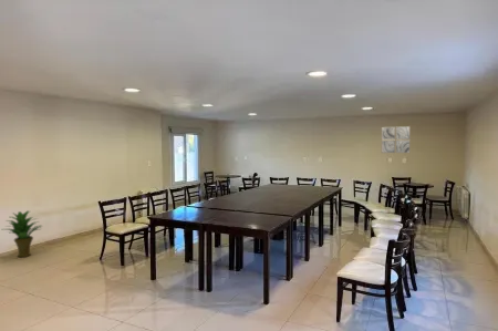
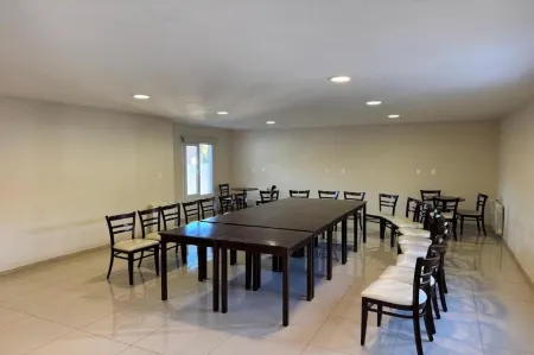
- wall art [381,125,412,154]
- potted plant [2,209,43,258]
